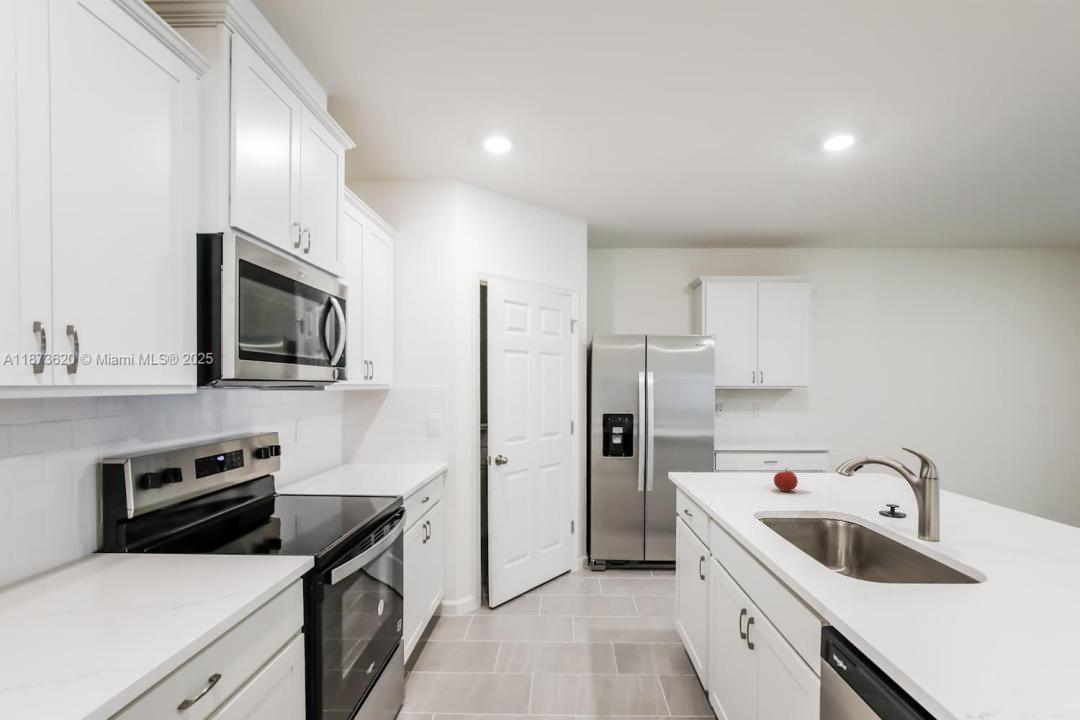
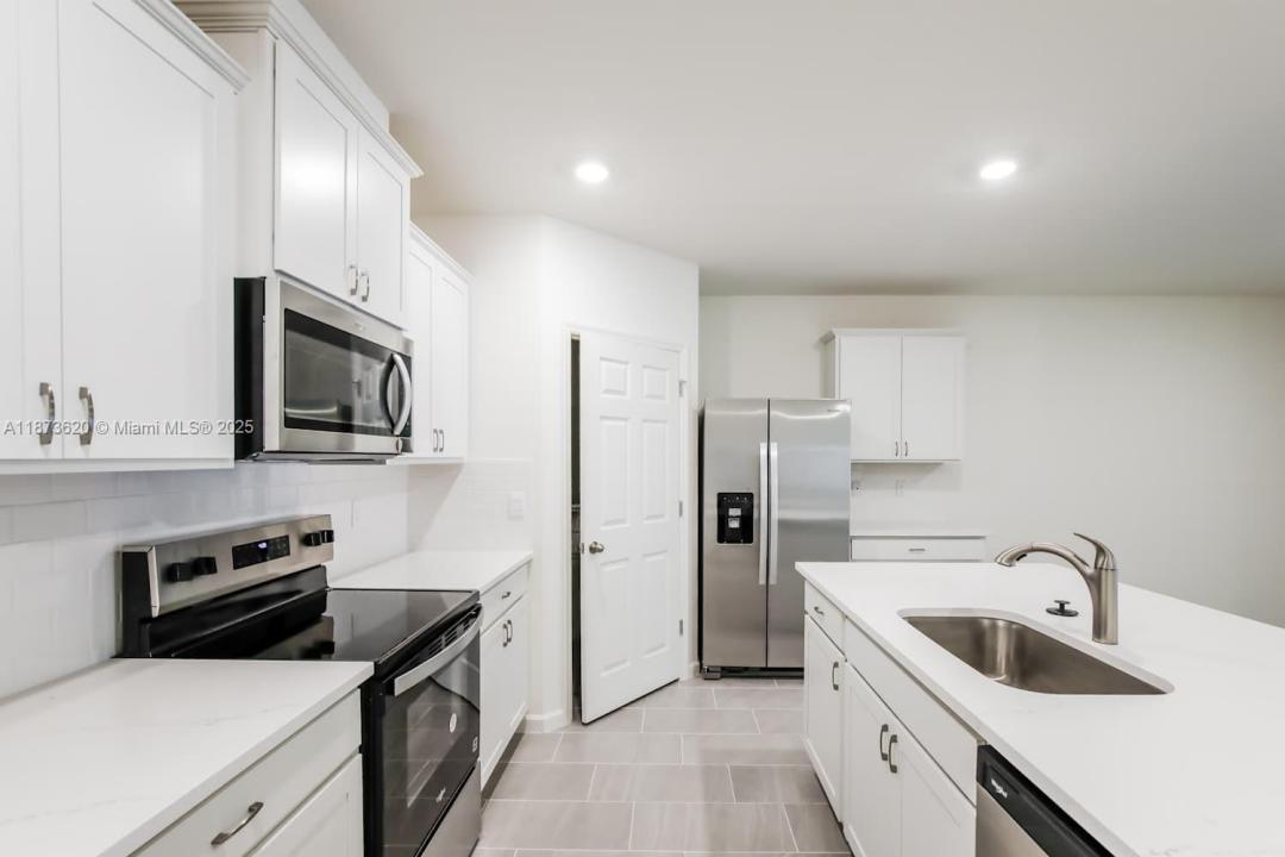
- fruit [773,467,799,492]
